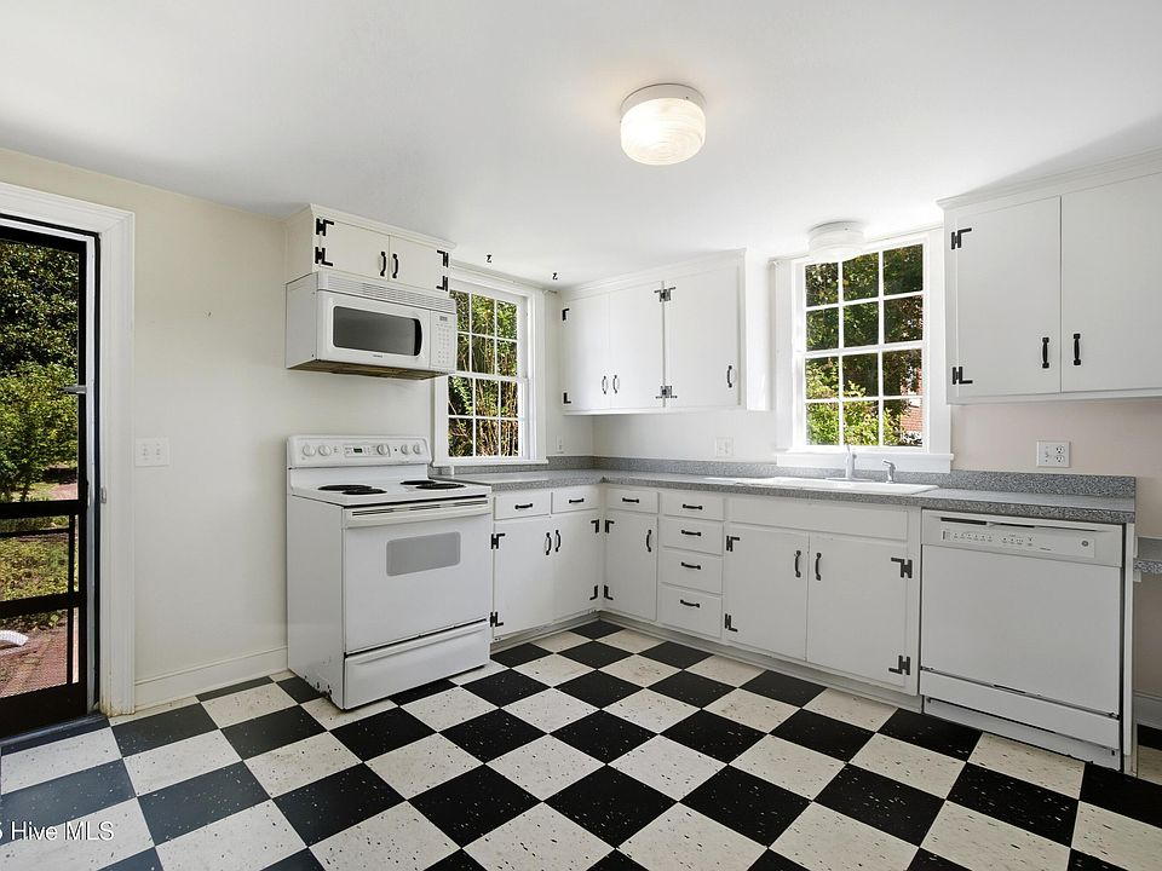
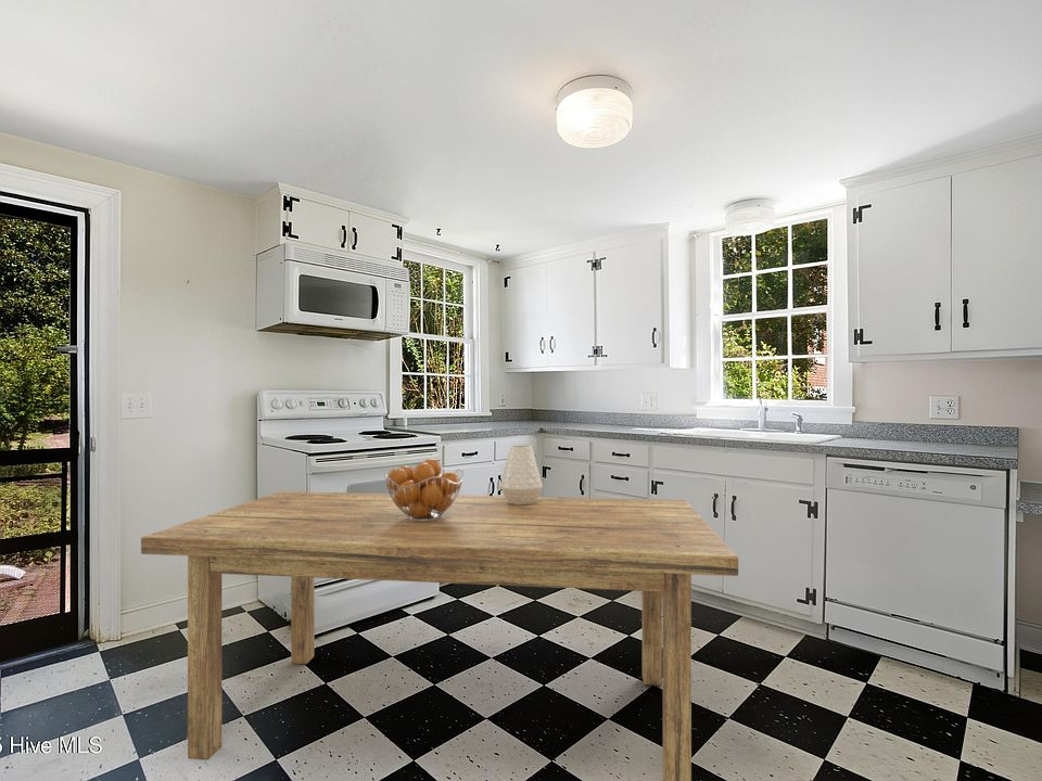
+ vase [499,444,544,504]
+ fruit basket [383,458,465,521]
+ dining table [140,490,739,781]
